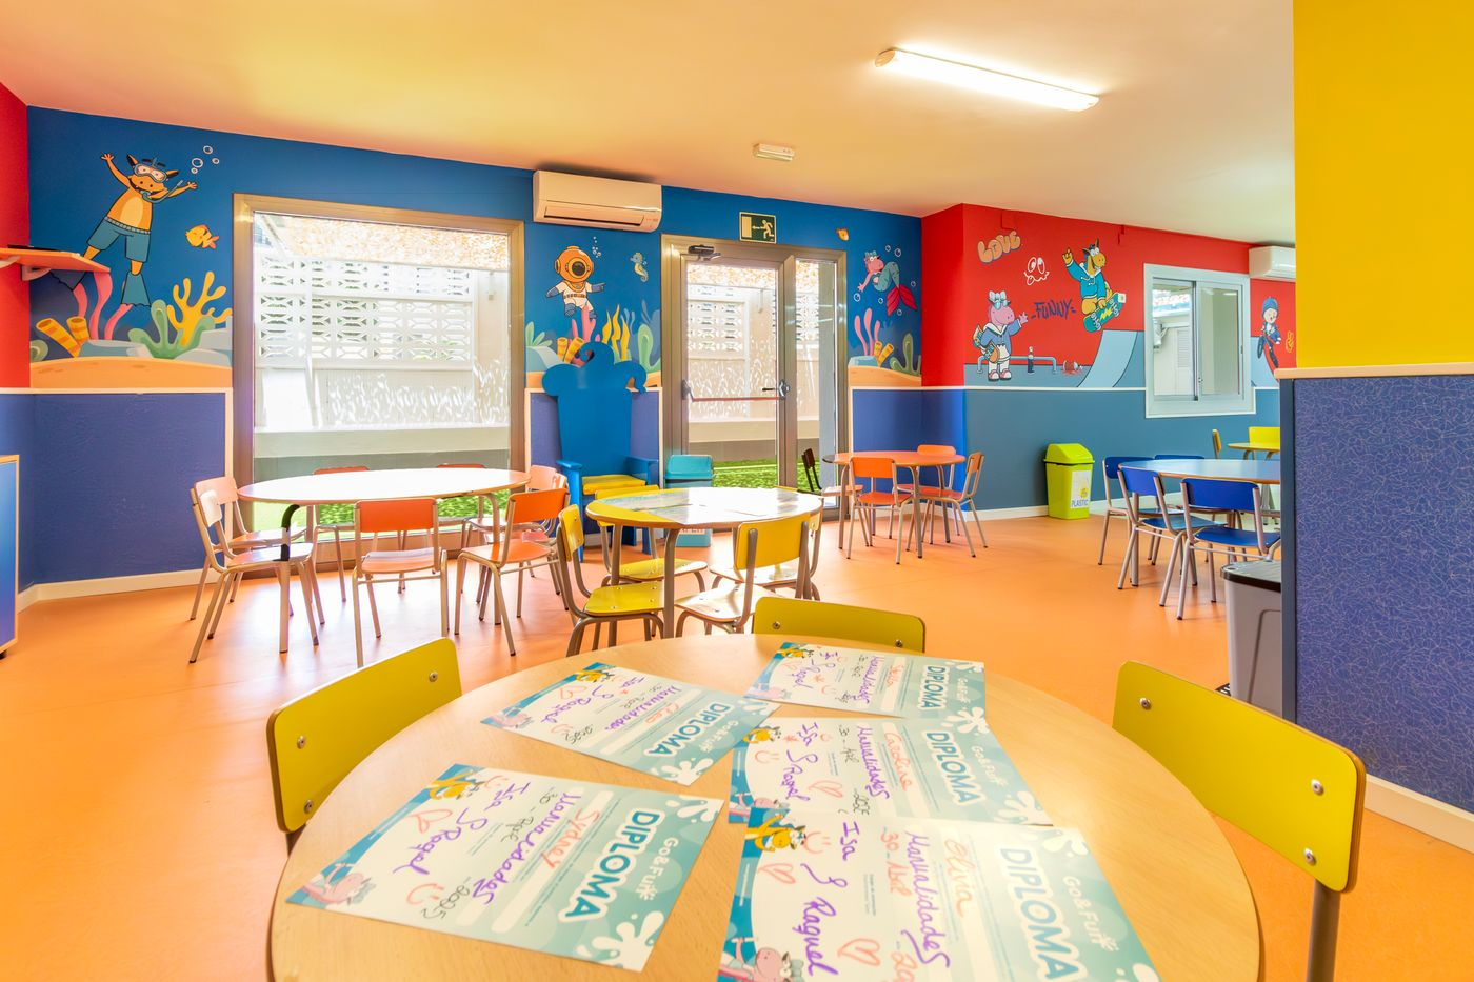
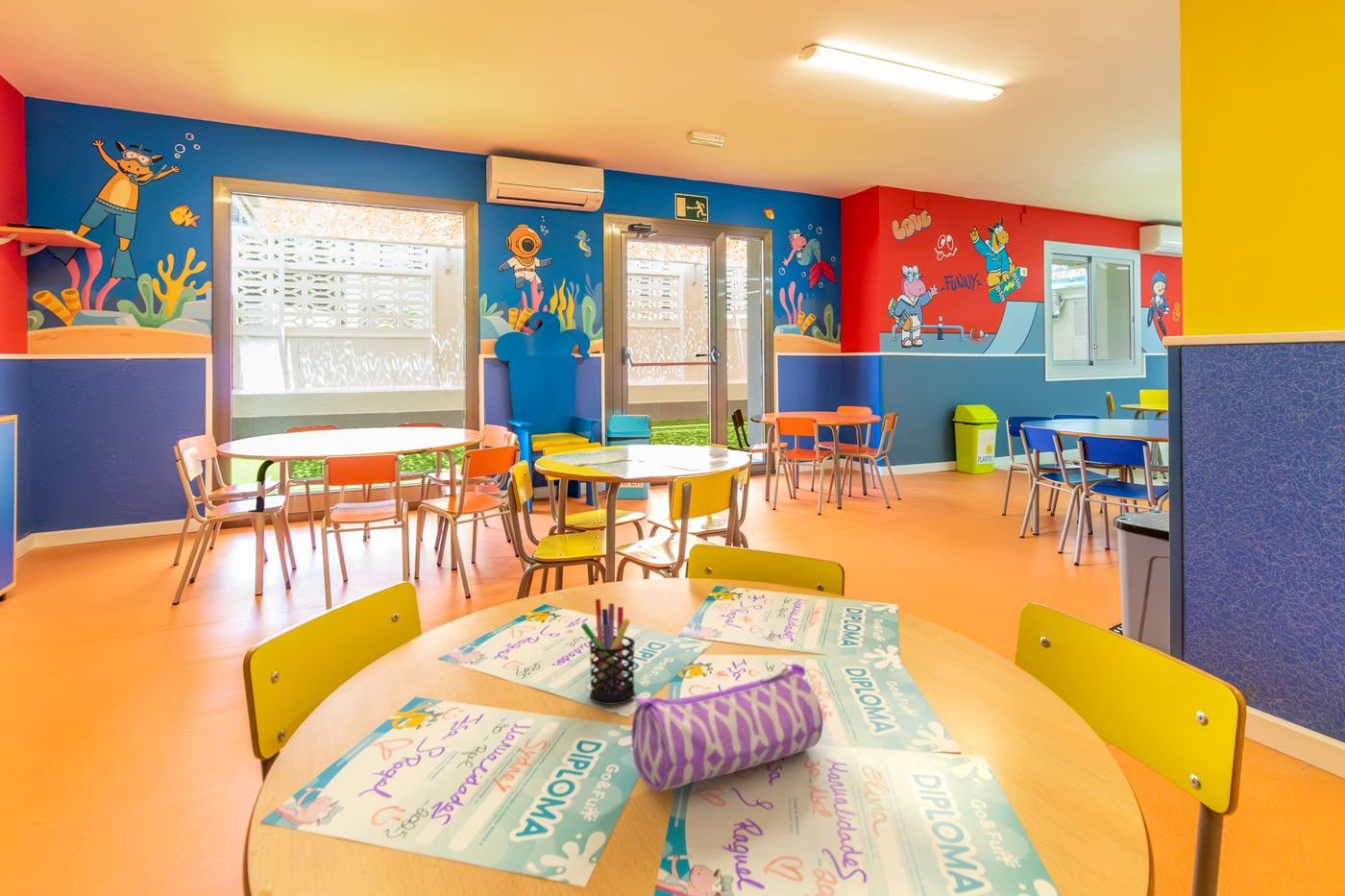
+ pencil case [630,663,824,792]
+ pen holder [580,597,636,706]
